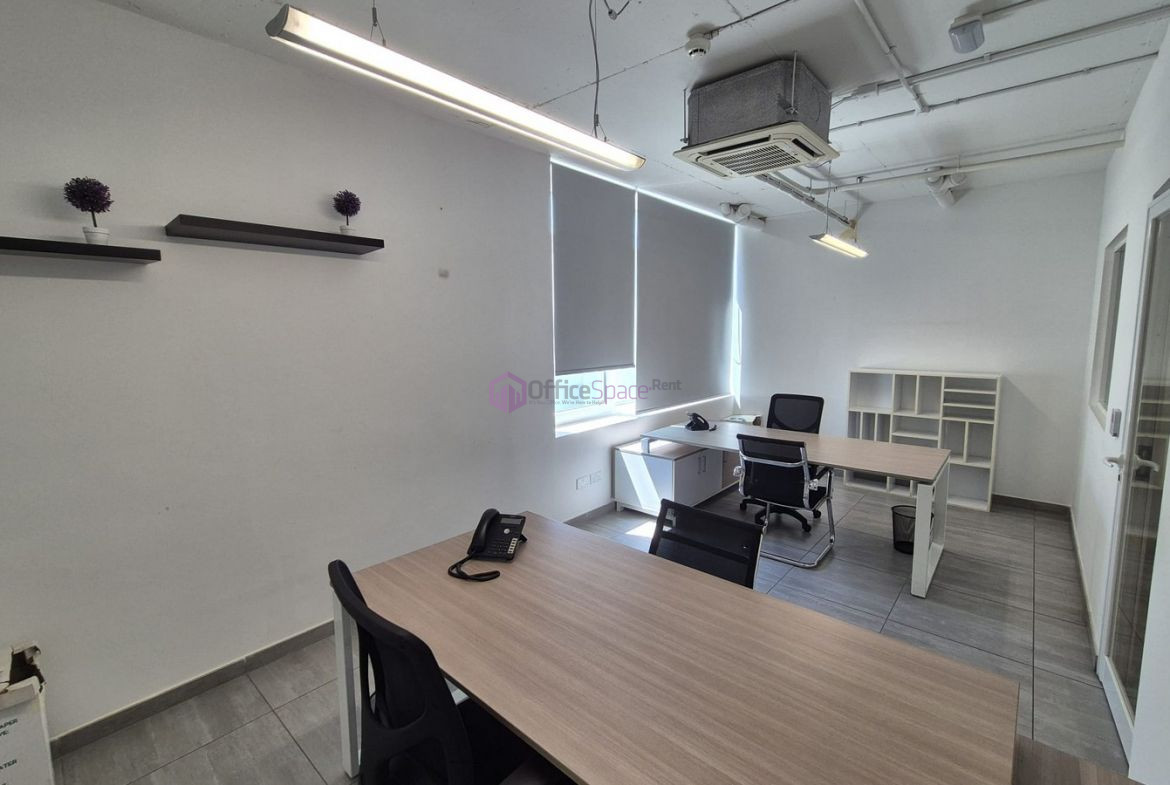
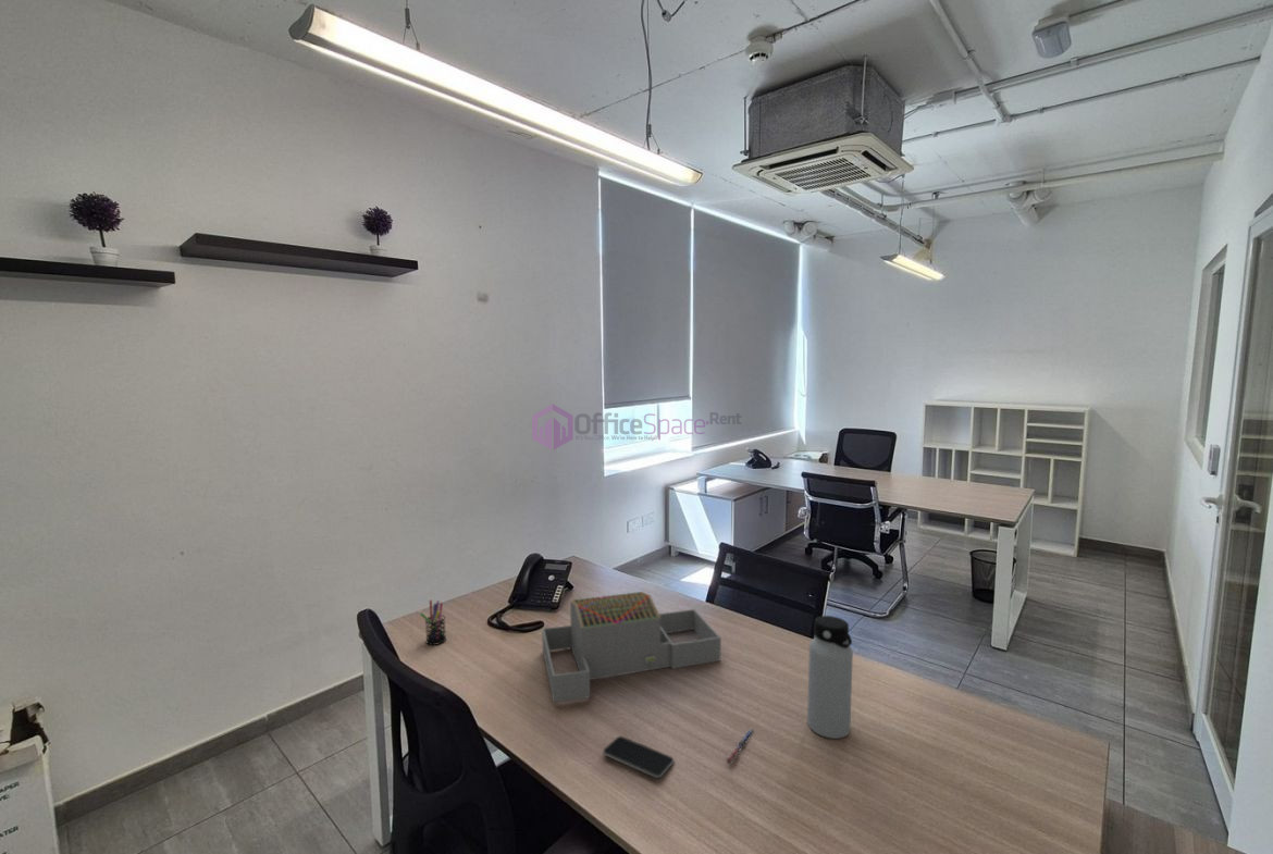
+ pen holder [419,599,447,646]
+ pen [725,728,755,765]
+ architectural model [541,591,722,703]
+ smartphone [602,735,675,779]
+ water bottle [806,615,854,740]
